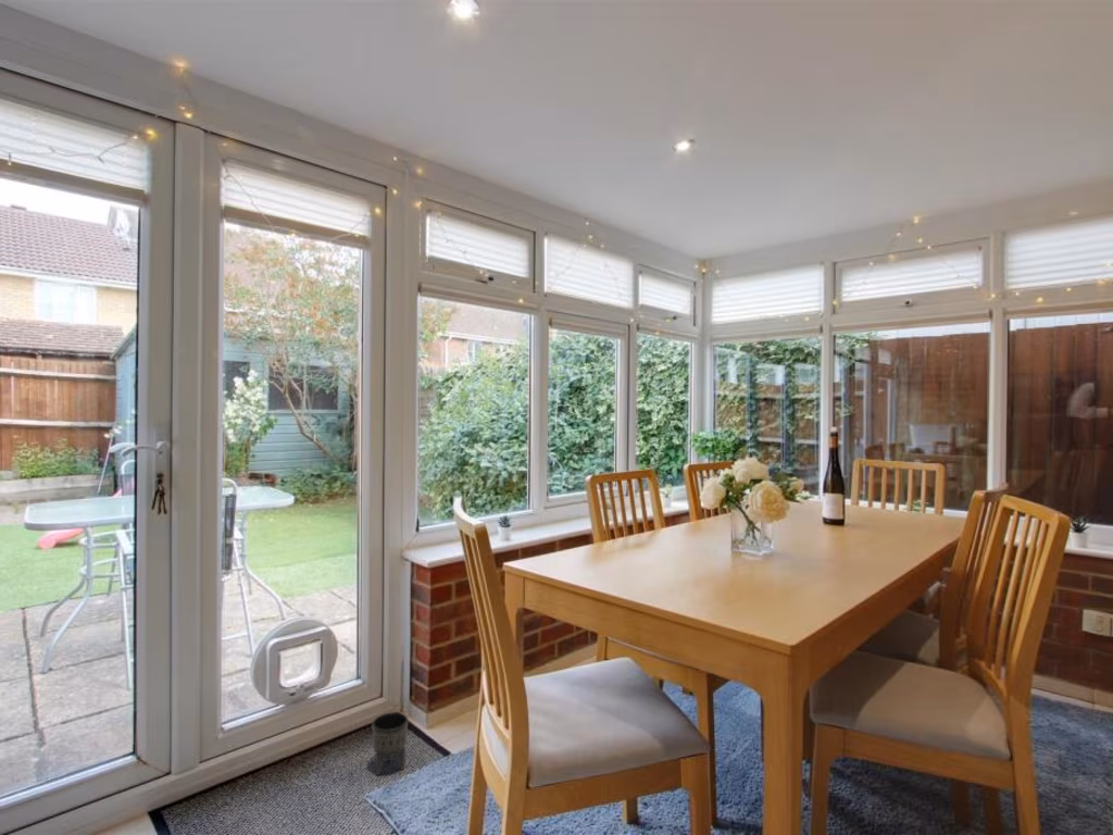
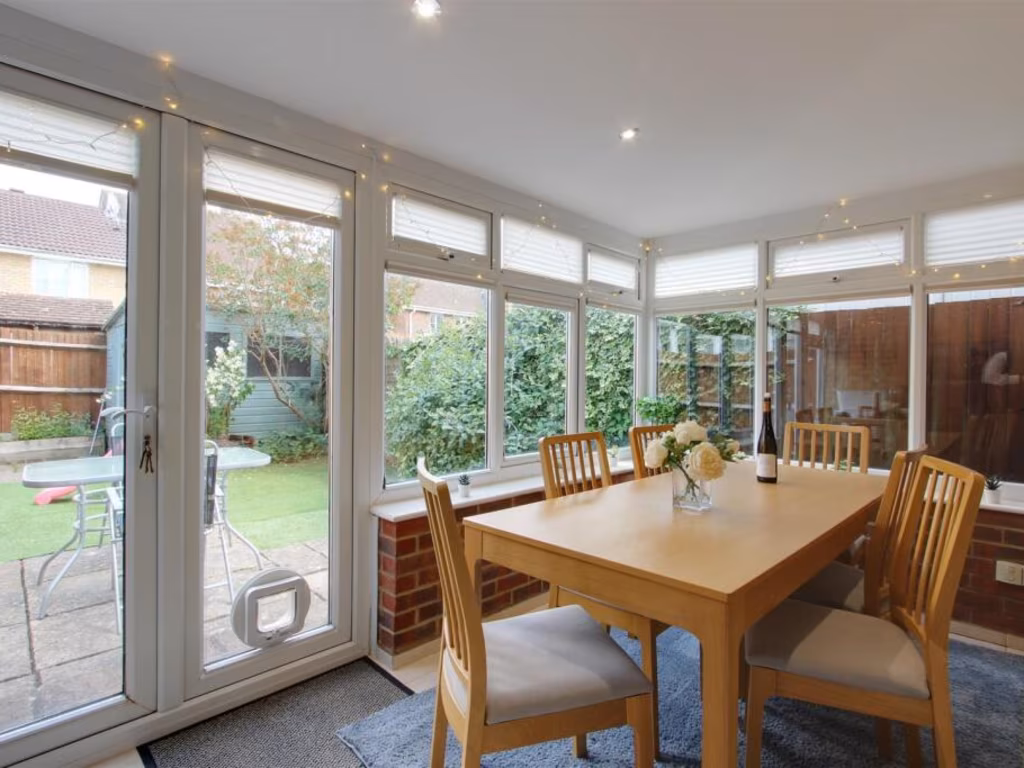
- planter [372,711,409,776]
